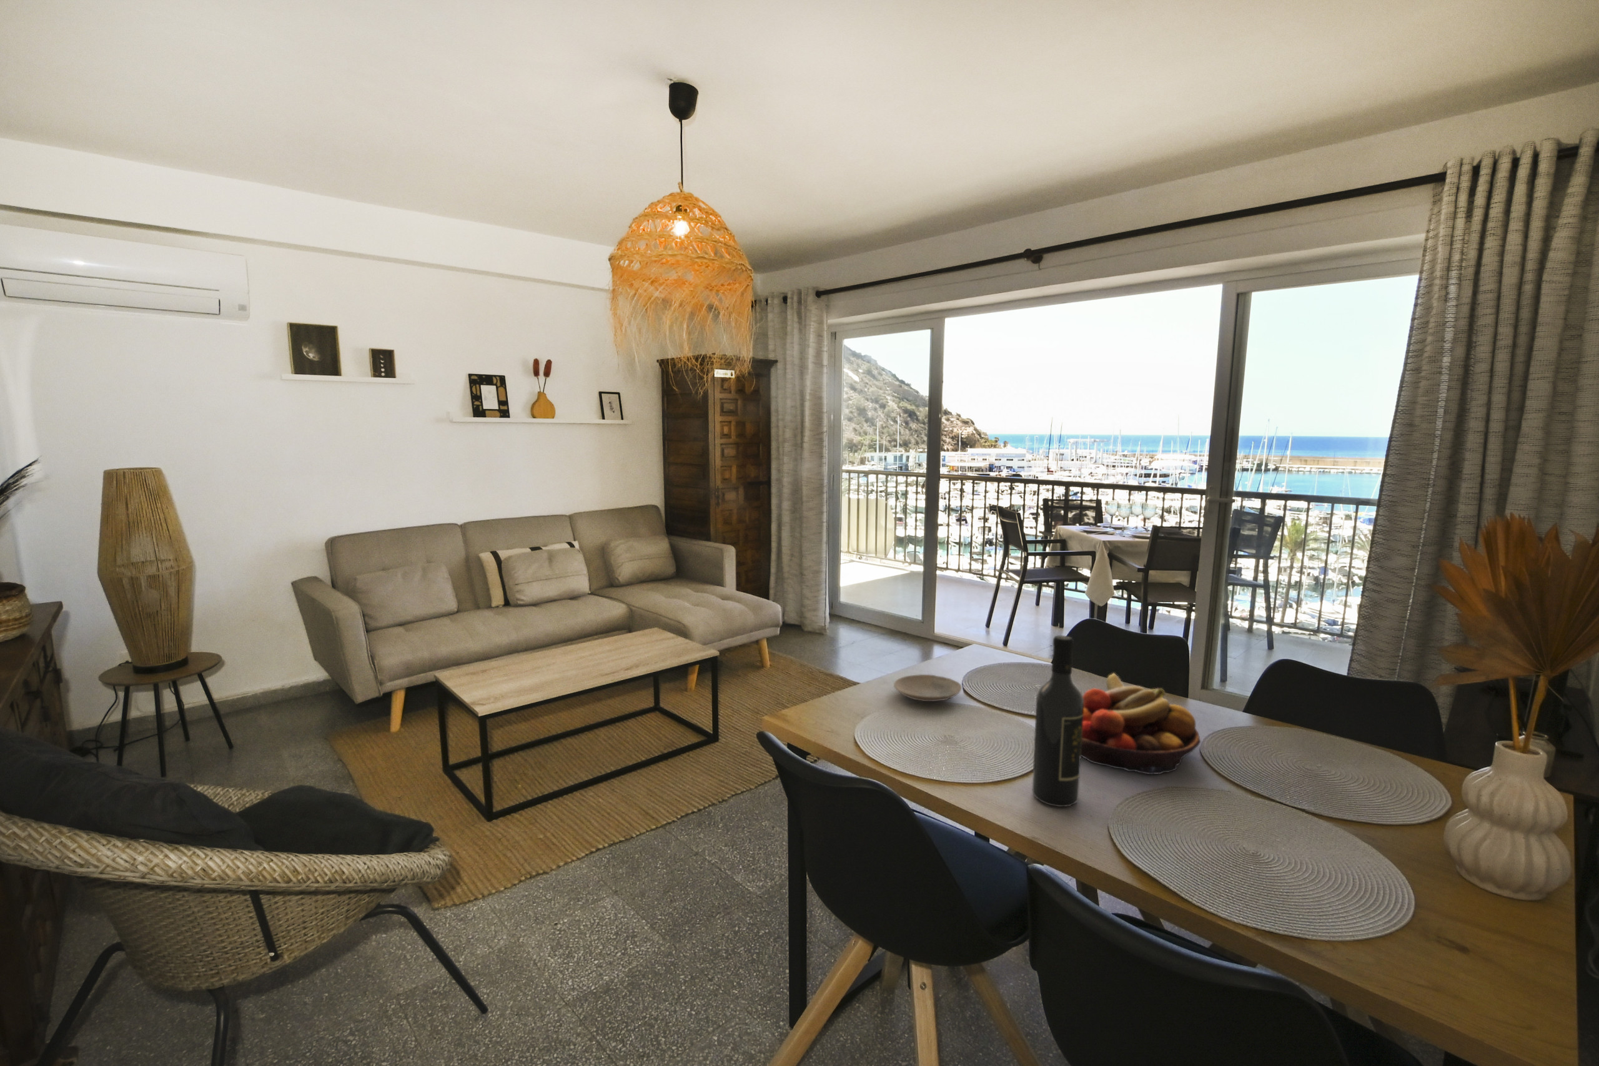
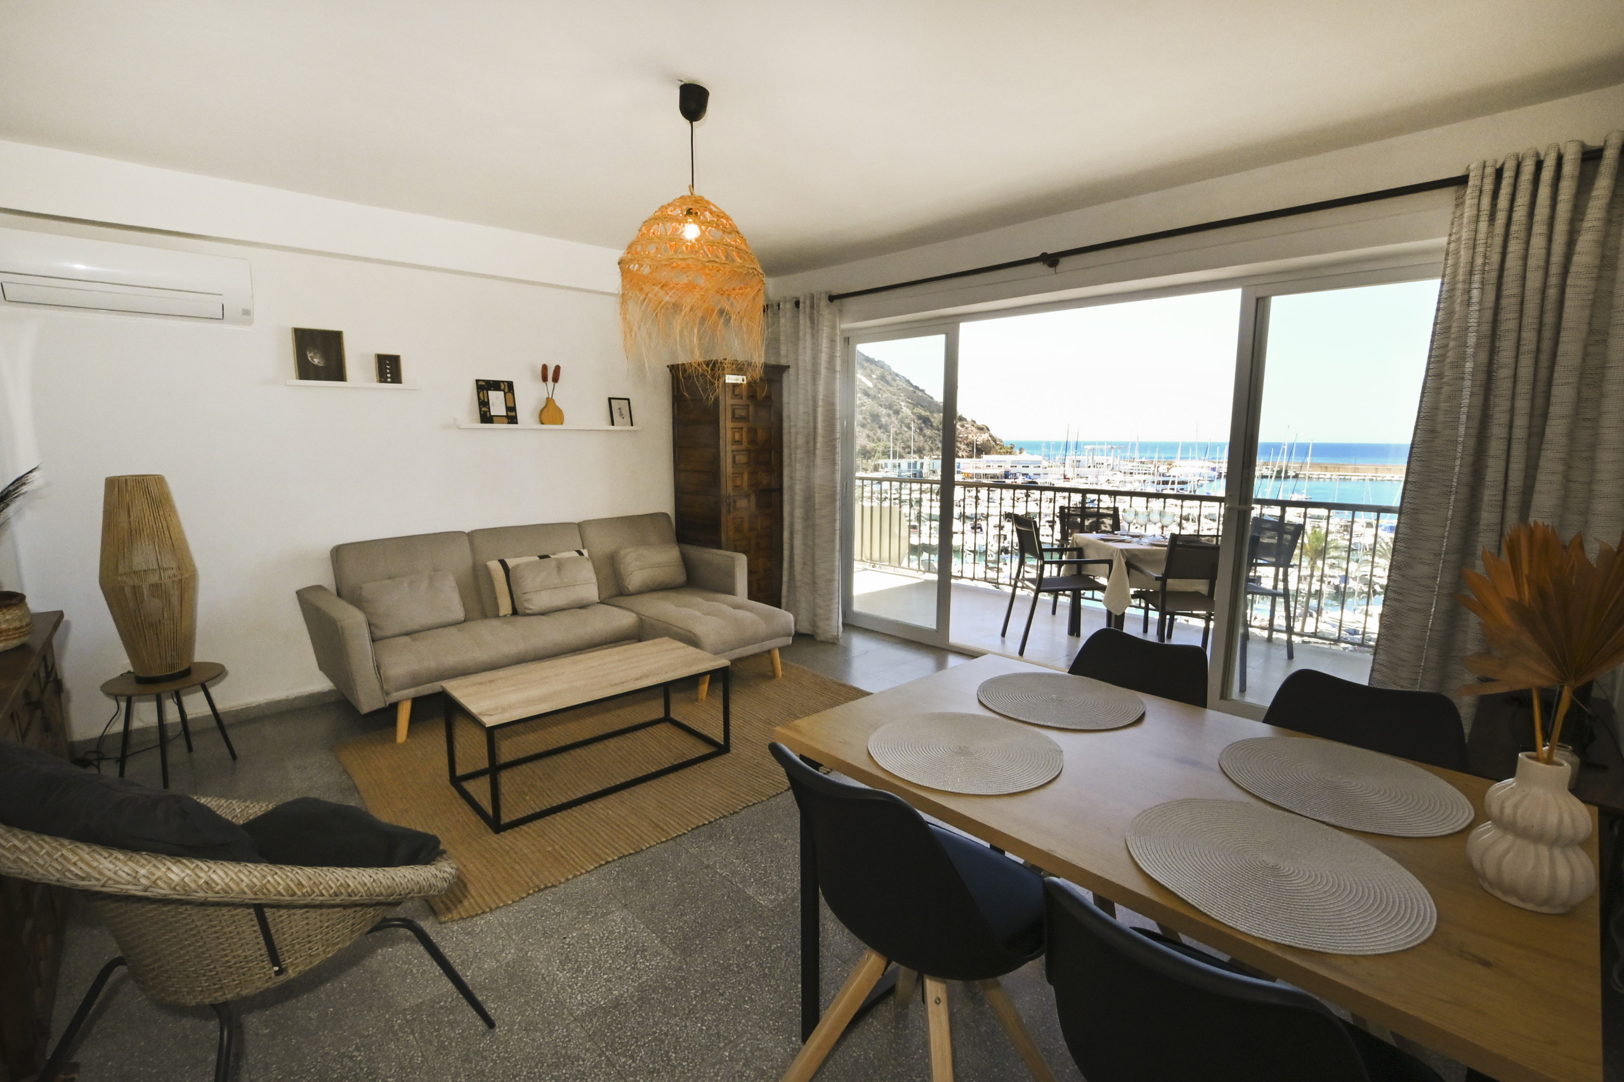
- wine bottle [1031,635,1084,808]
- fruit bowl [1081,672,1202,775]
- plate [893,673,962,702]
